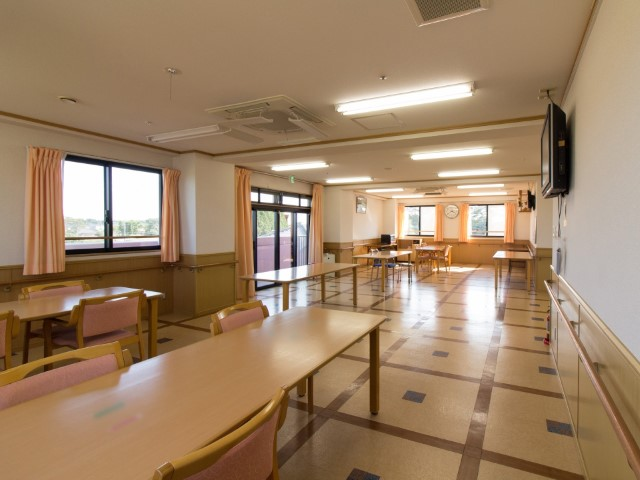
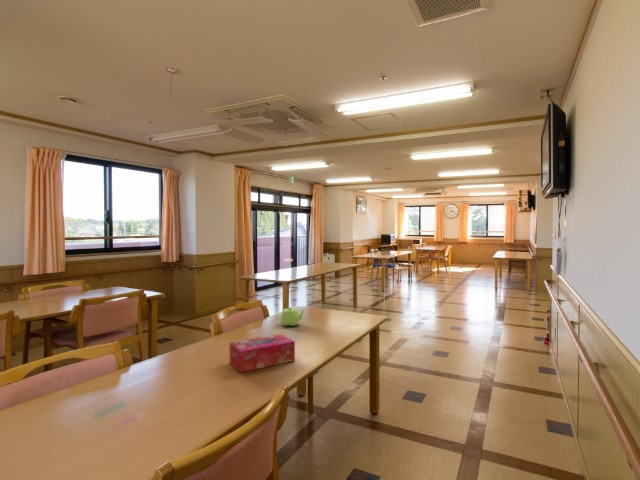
+ tissue box [229,333,296,374]
+ teapot [279,306,306,327]
